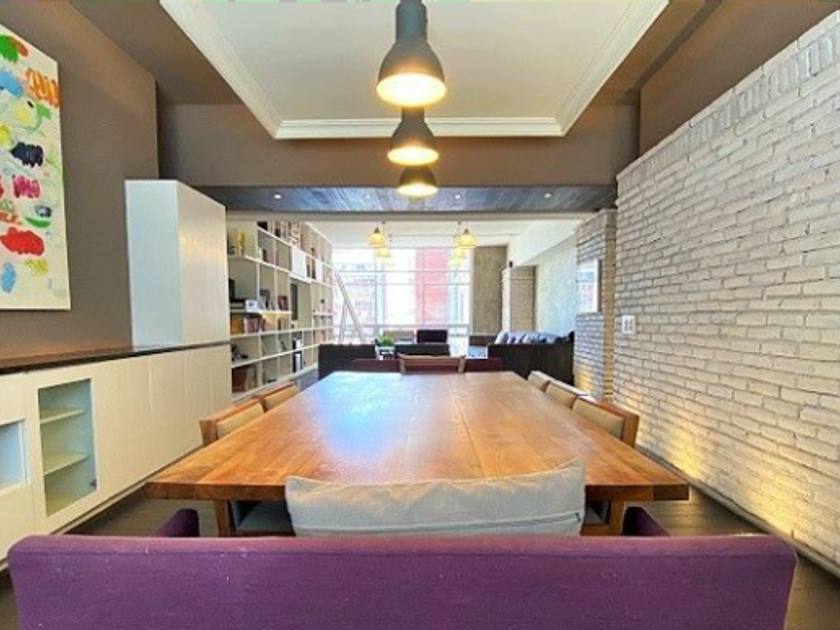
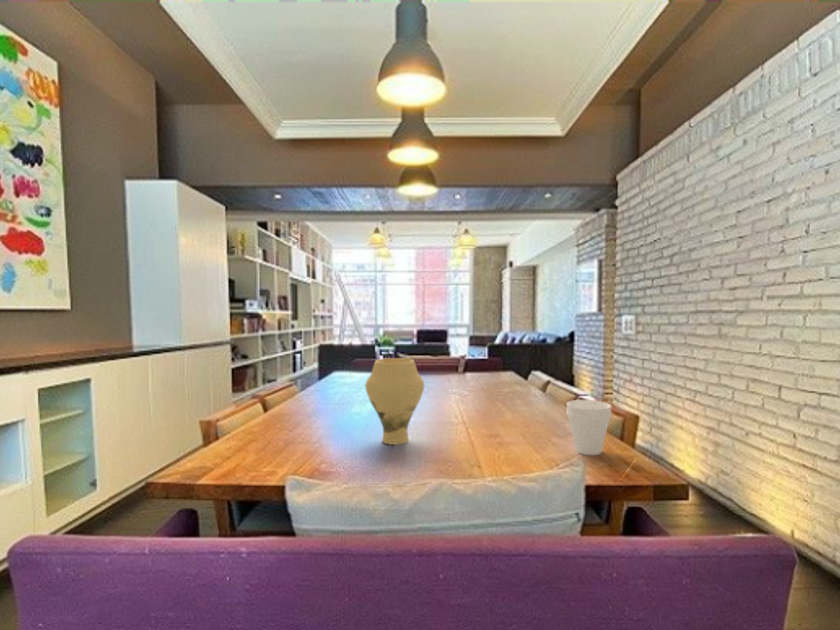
+ cup [565,399,613,456]
+ vase [364,357,425,446]
